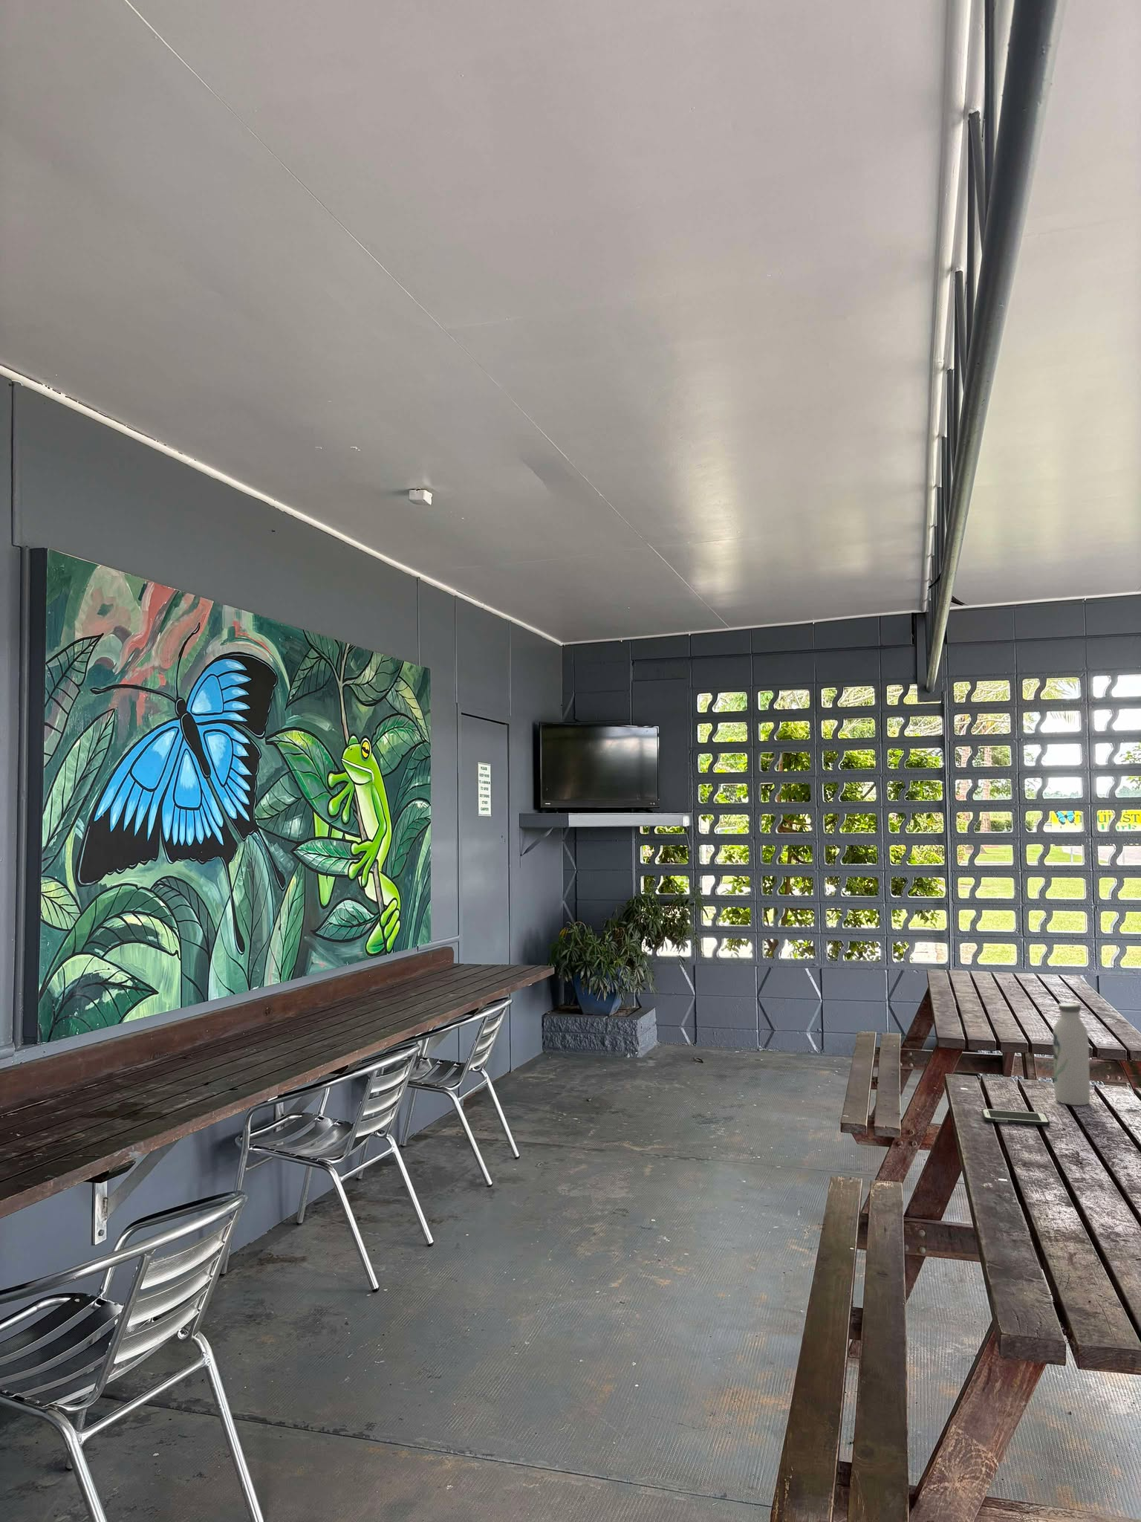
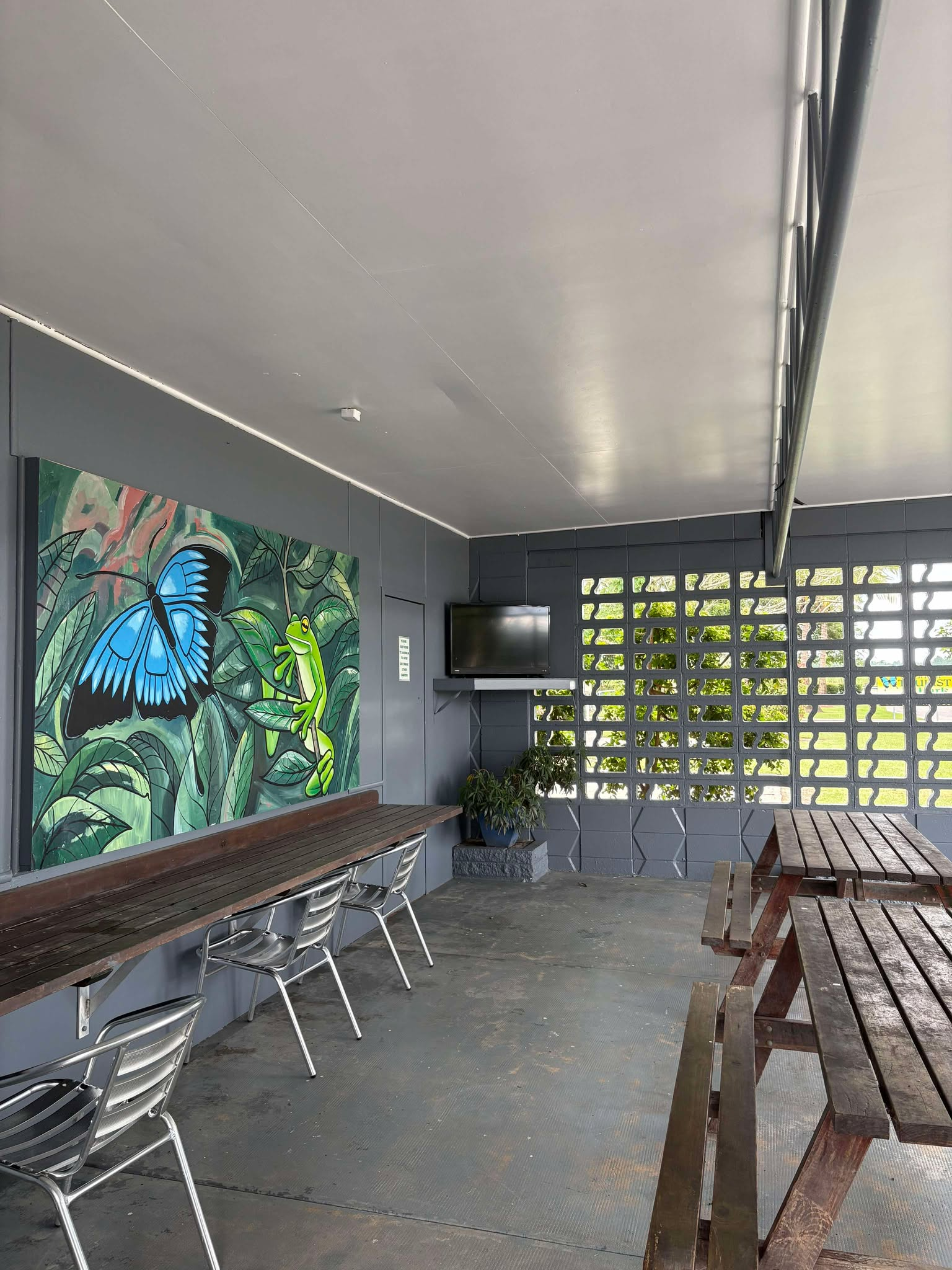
- cell phone [982,1109,1050,1125]
- water bottle [1052,1002,1091,1106]
